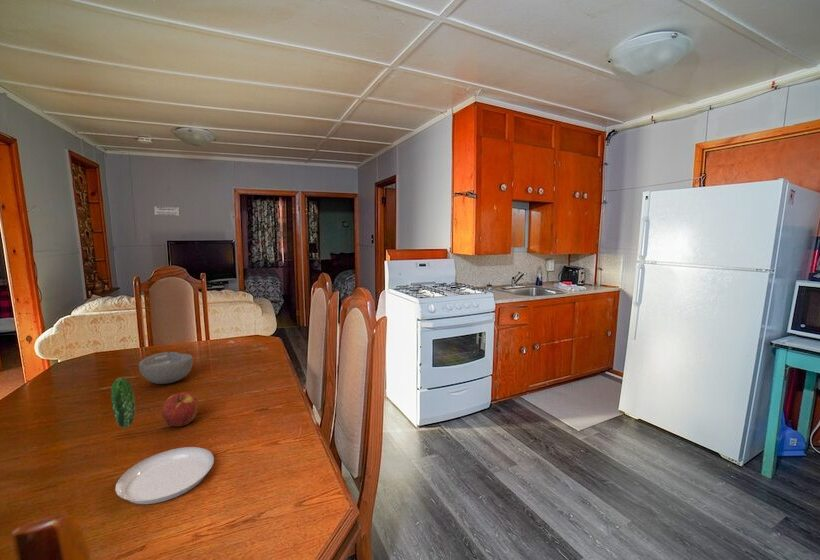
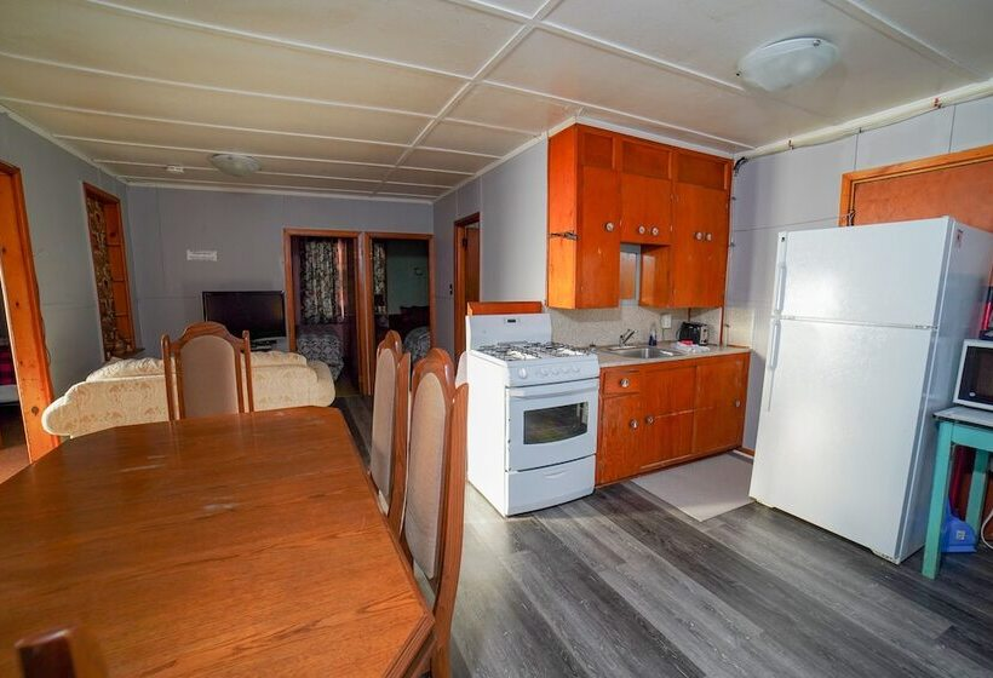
- apple [161,391,199,428]
- plate [110,377,215,505]
- bowl [138,351,194,385]
